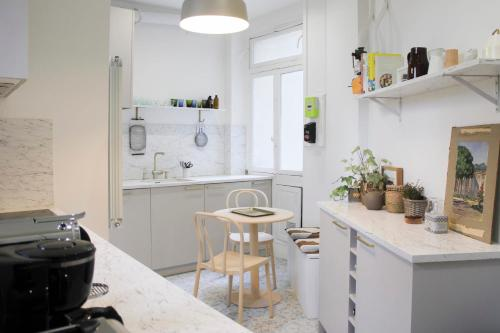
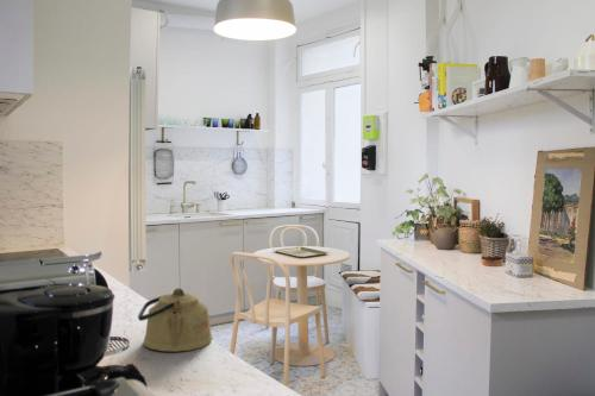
+ kettle [137,287,214,353]
